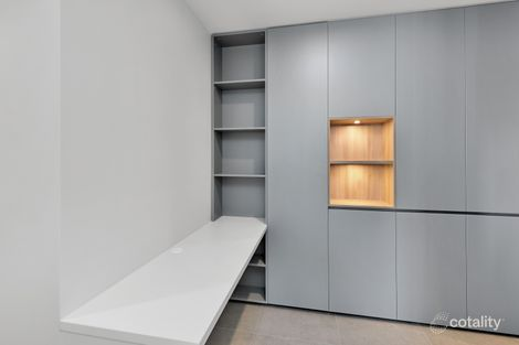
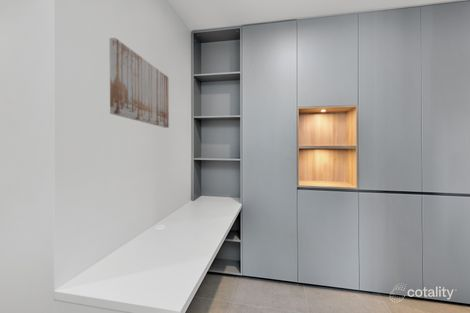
+ wall art [108,37,170,129]
